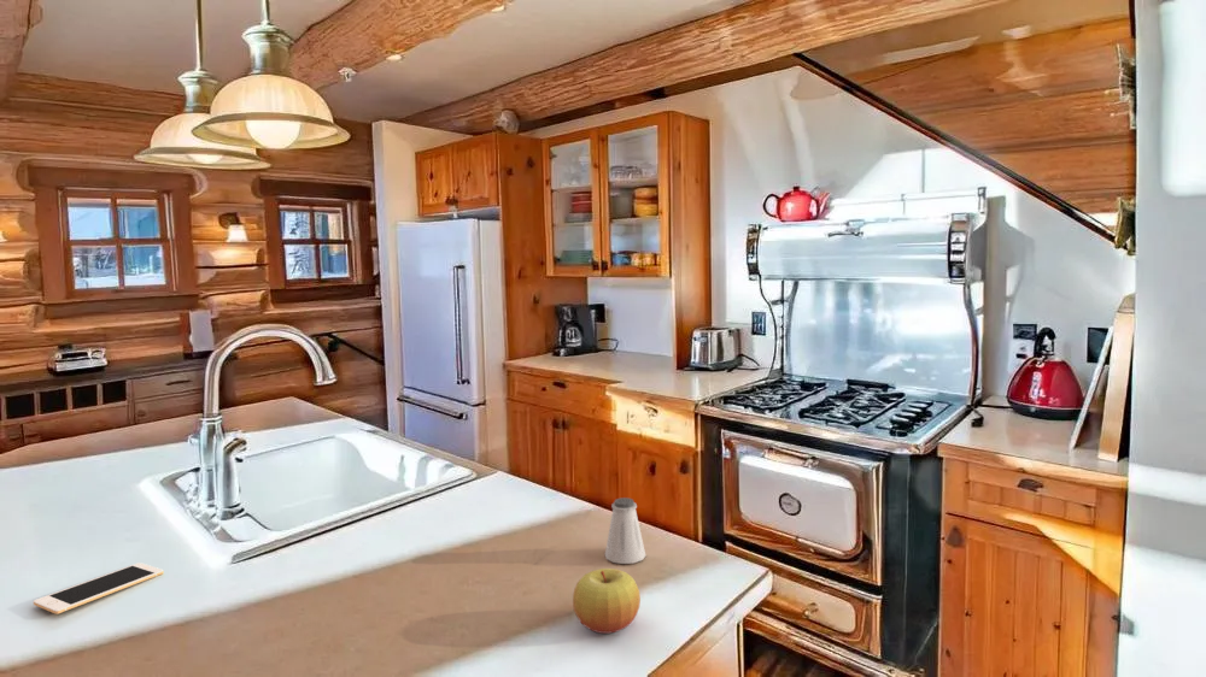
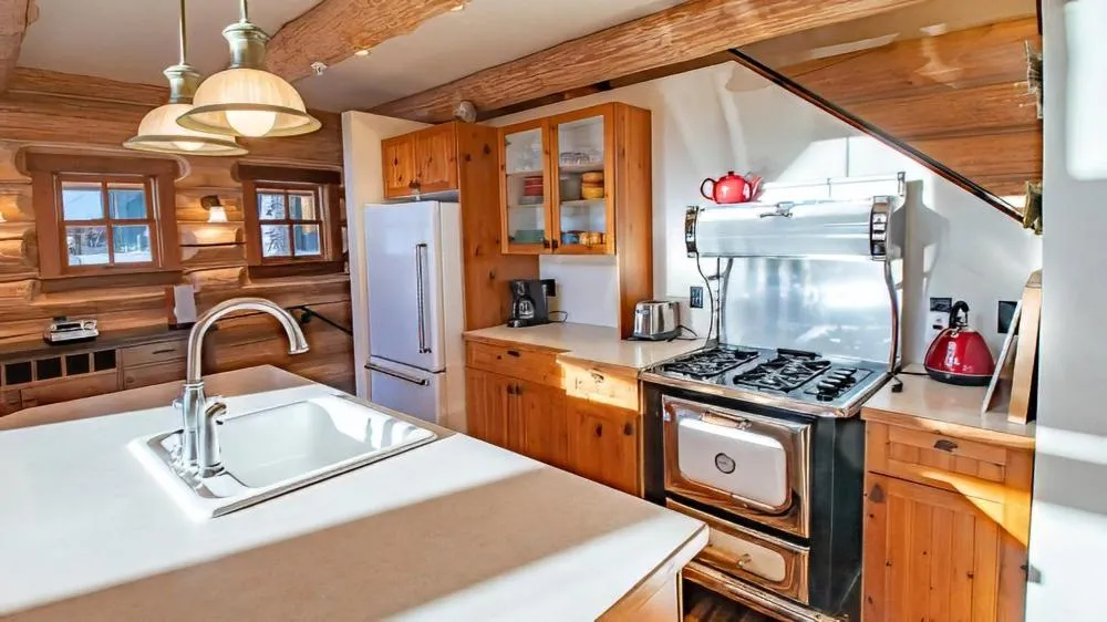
- saltshaker [604,496,646,565]
- cell phone [33,561,165,616]
- apple [572,567,642,635]
